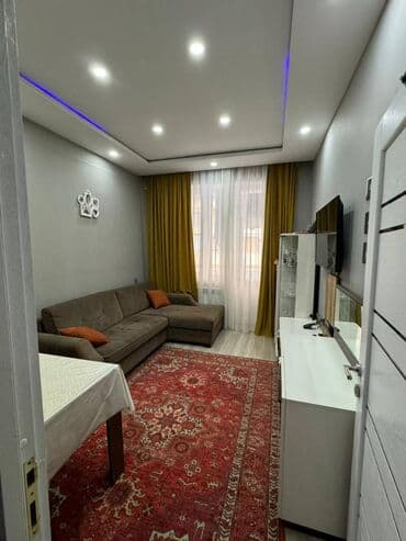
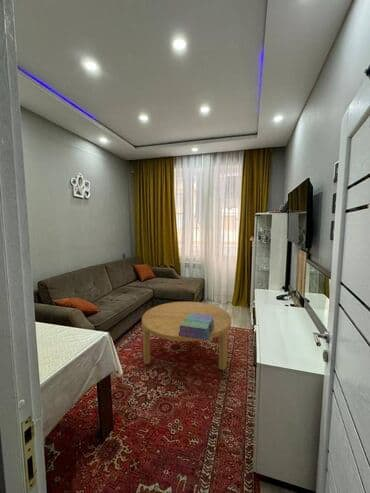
+ coffee table [141,301,232,371]
+ stack of books [179,313,214,341]
